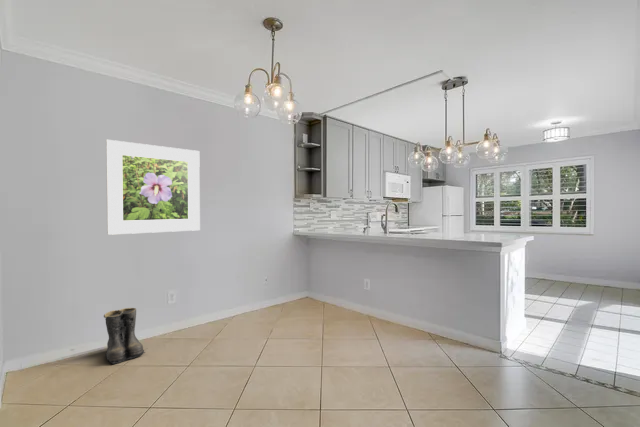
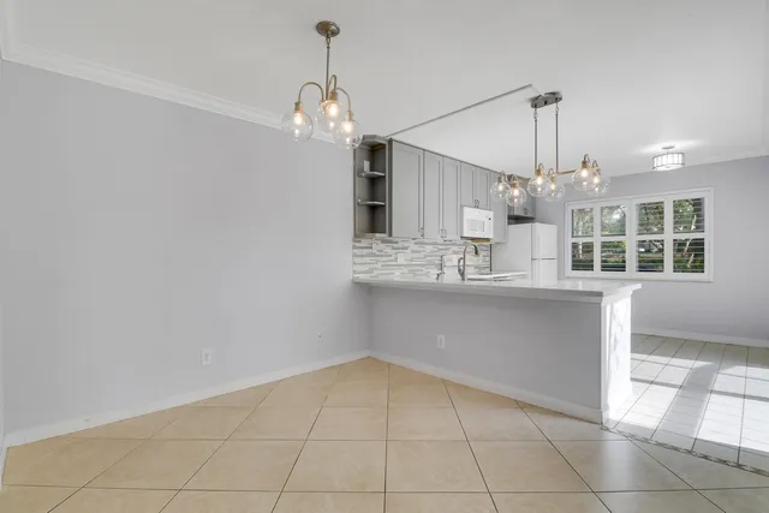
- boots [103,307,146,365]
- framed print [105,139,201,236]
